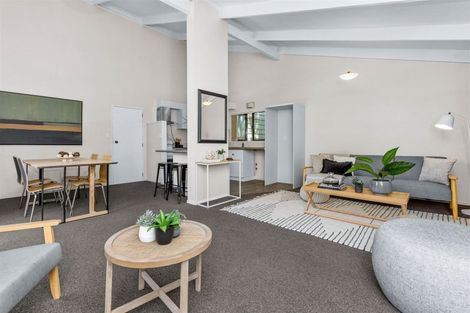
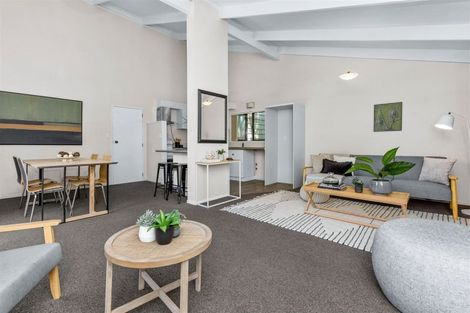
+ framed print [372,101,403,133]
